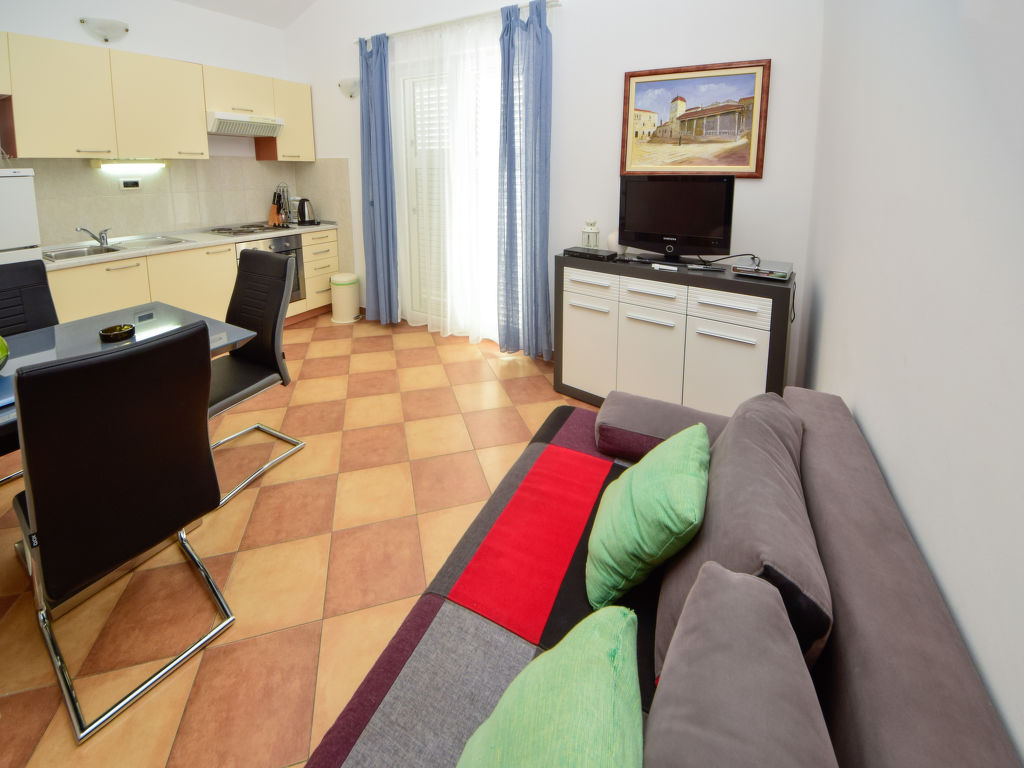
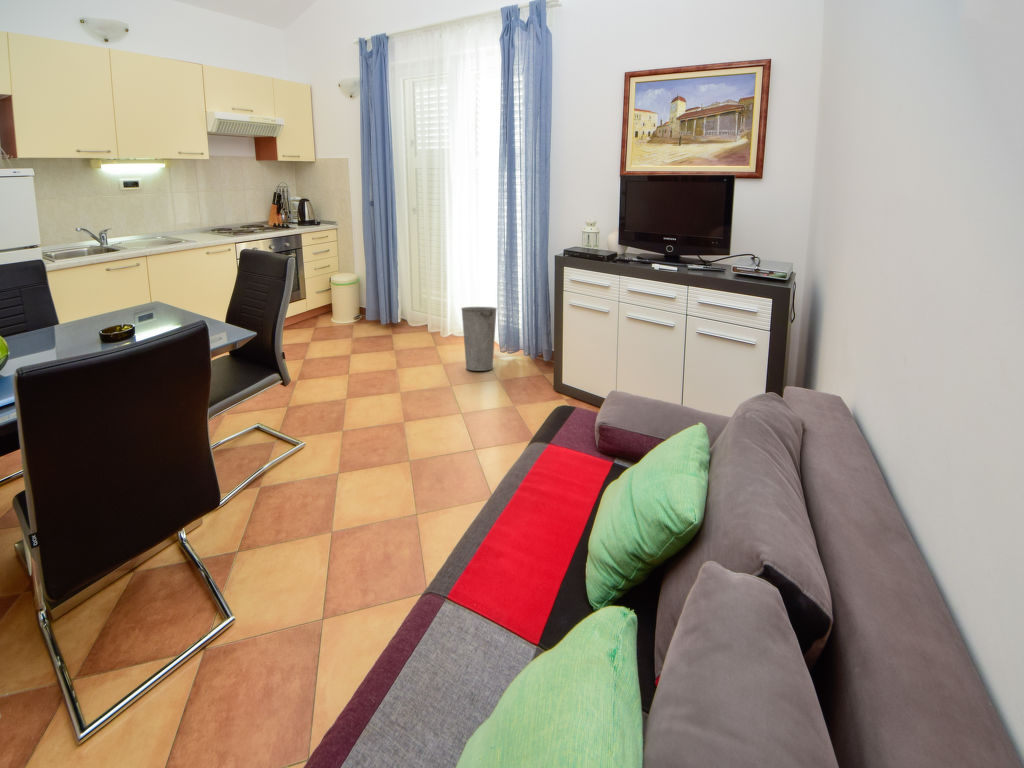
+ bucket [460,306,498,372]
